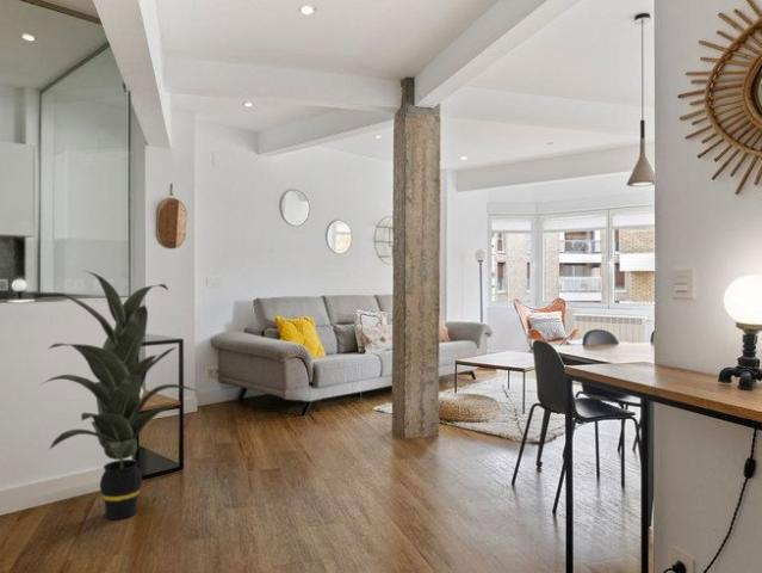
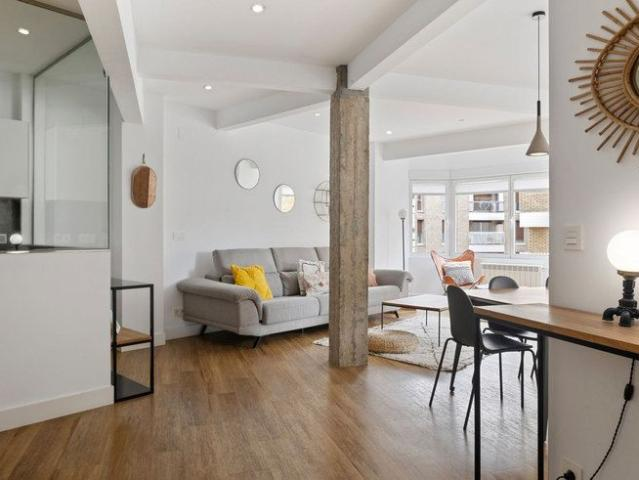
- indoor plant [38,270,199,520]
